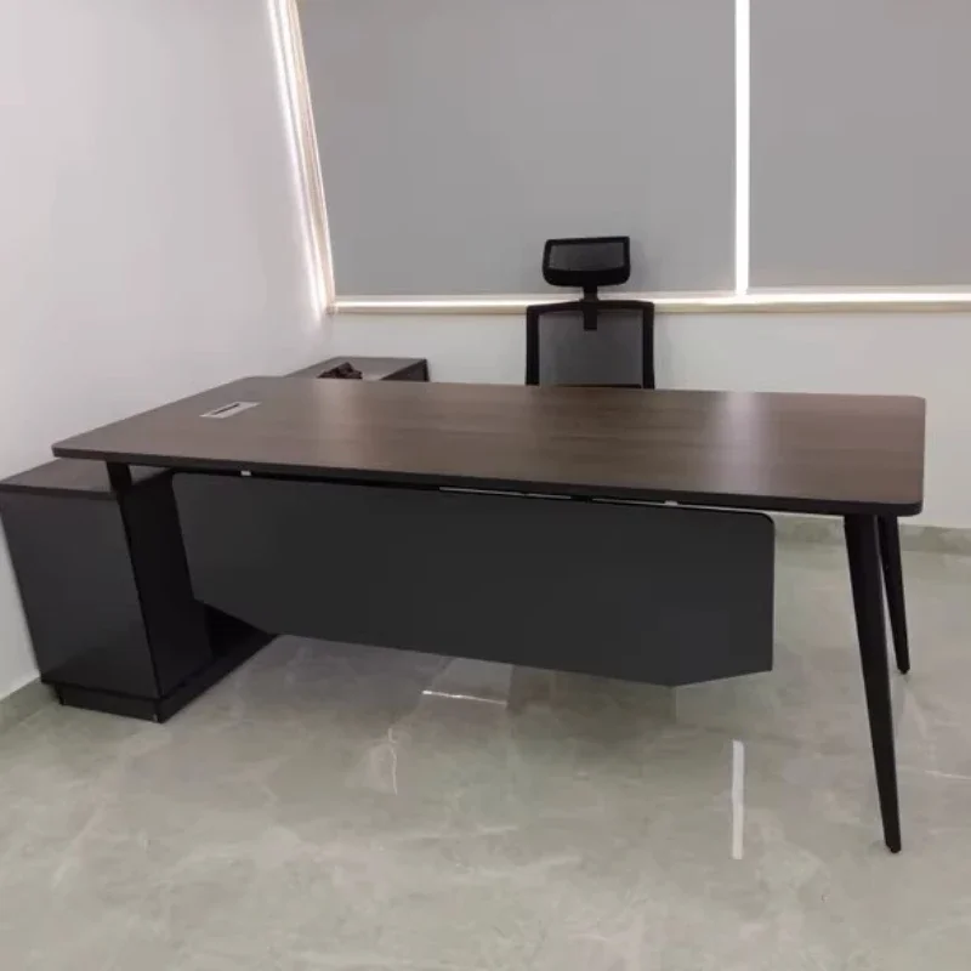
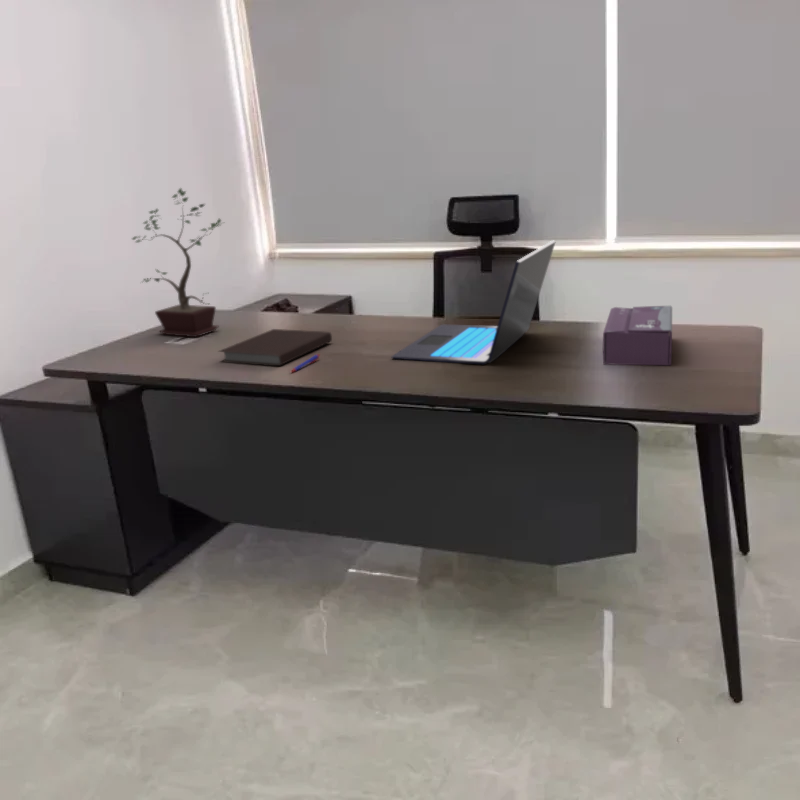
+ potted plant [131,186,227,338]
+ laptop [390,239,557,365]
+ notebook [217,328,333,367]
+ pen [289,353,321,374]
+ tissue box [602,305,673,366]
